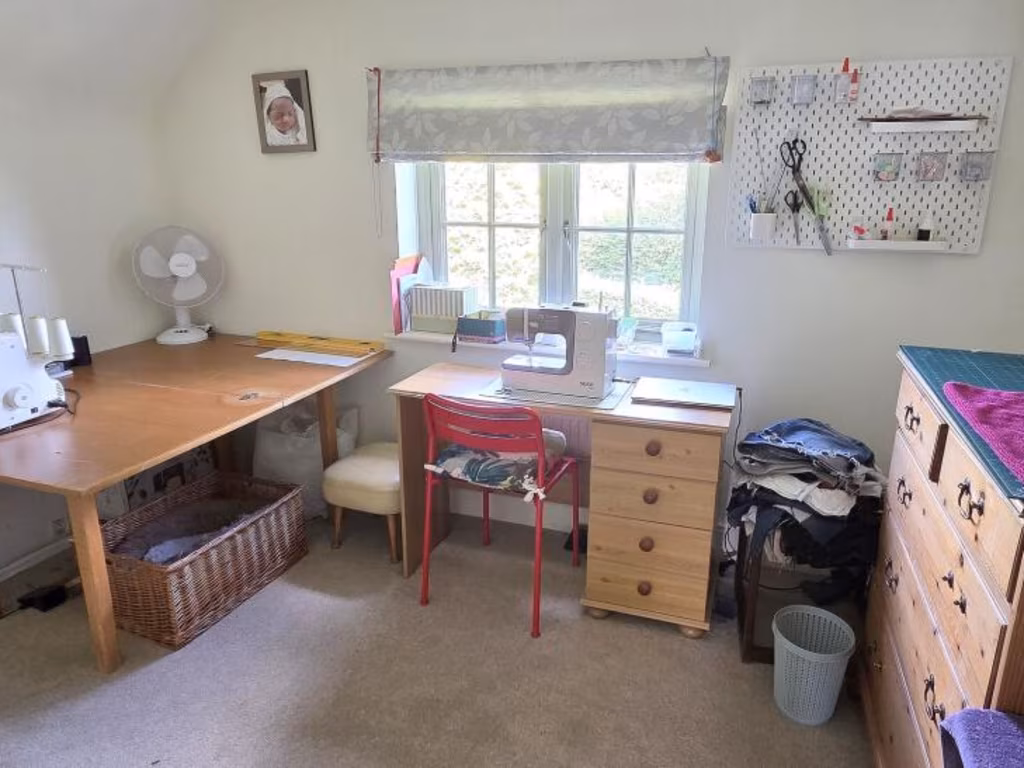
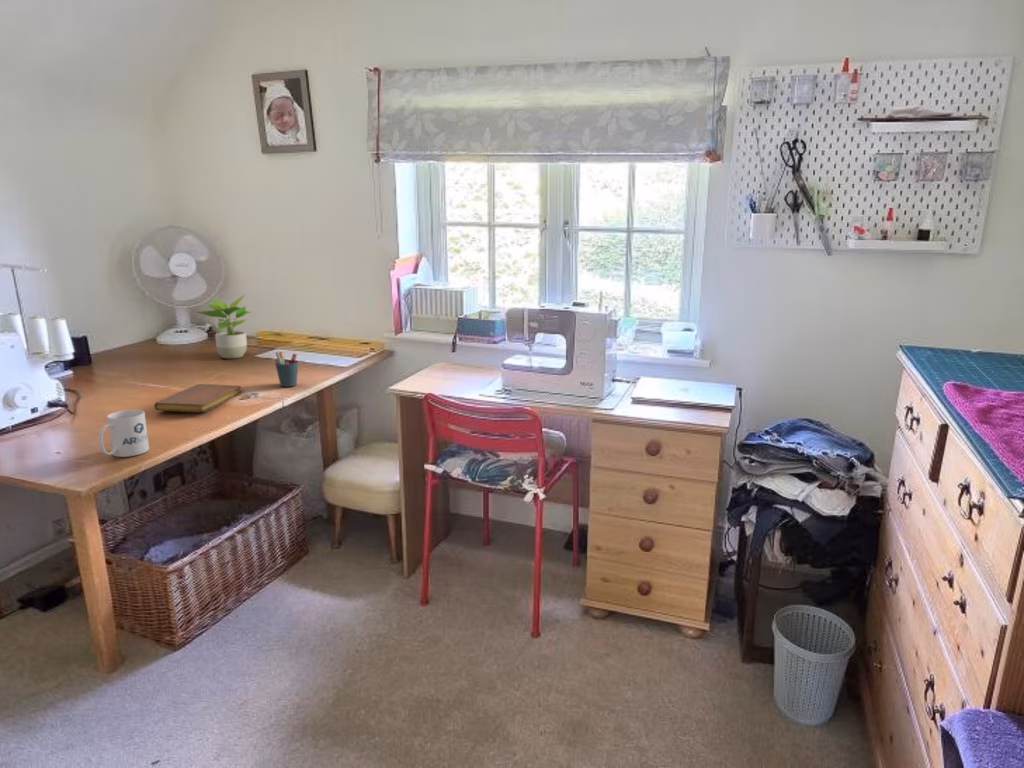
+ potted plant [196,293,252,359]
+ notebook [153,383,242,413]
+ mug [97,409,150,458]
+ pen holder [274,351,300,388]
